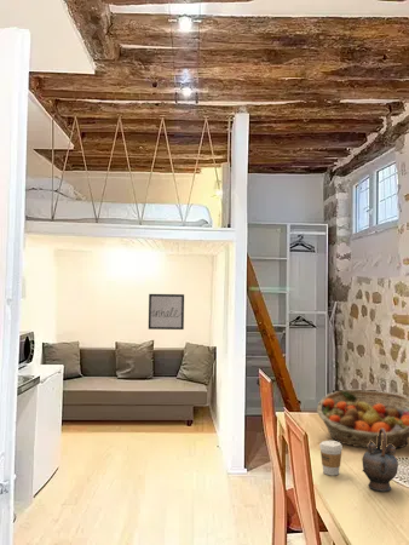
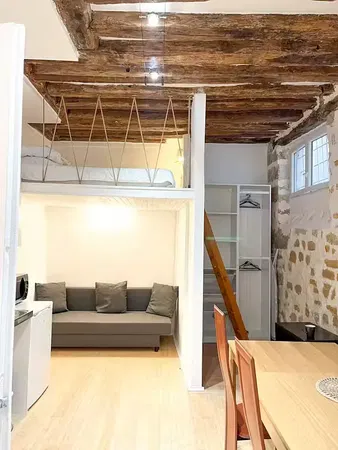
- wall art [148,293,185,331]
- fruit basket [316,389,409,451]
- teapot [362,429,399,492]
- coffee cup [318,440,344,476]
